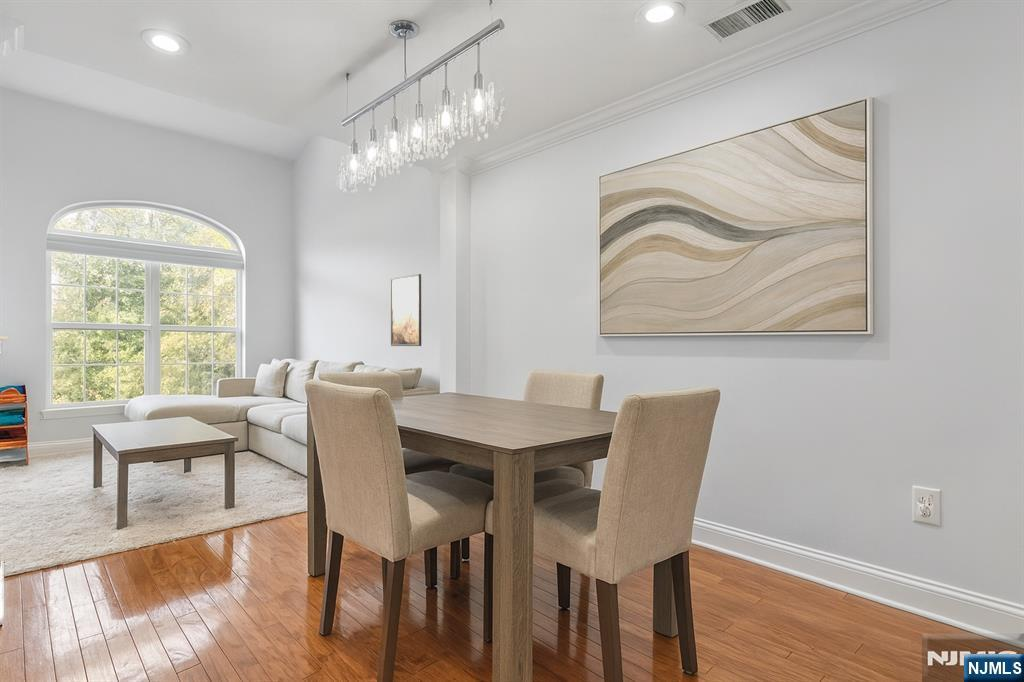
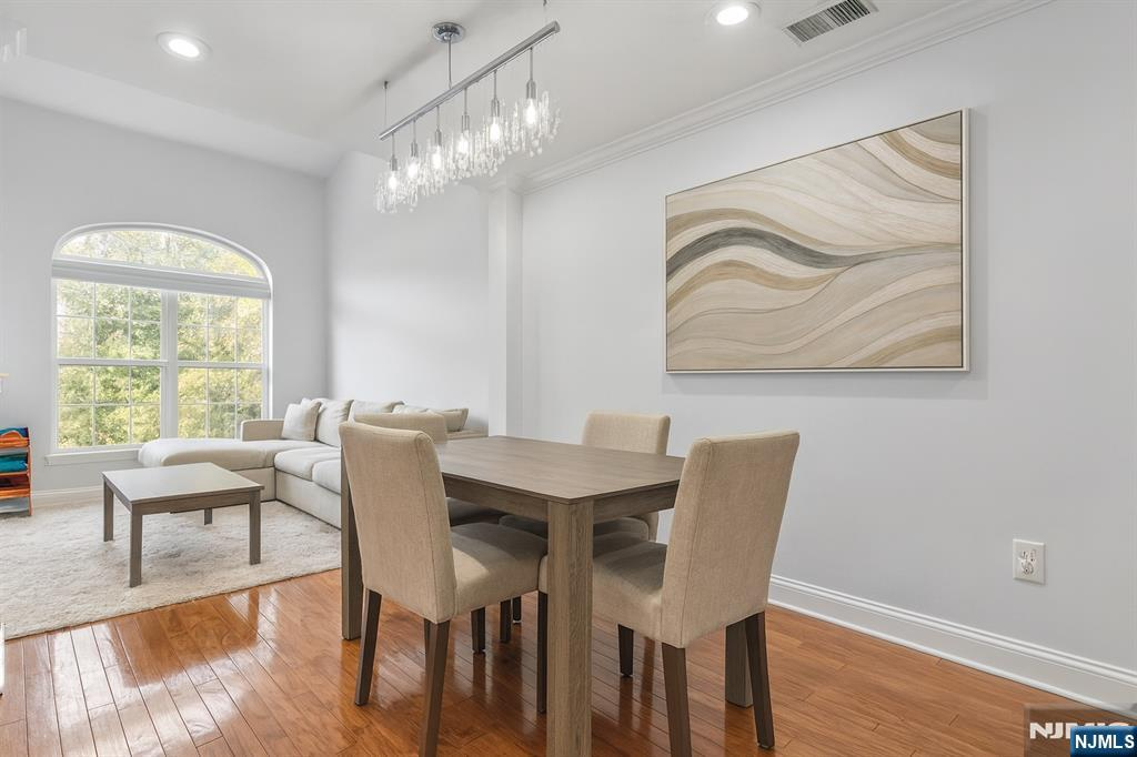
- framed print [390,273,422,347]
